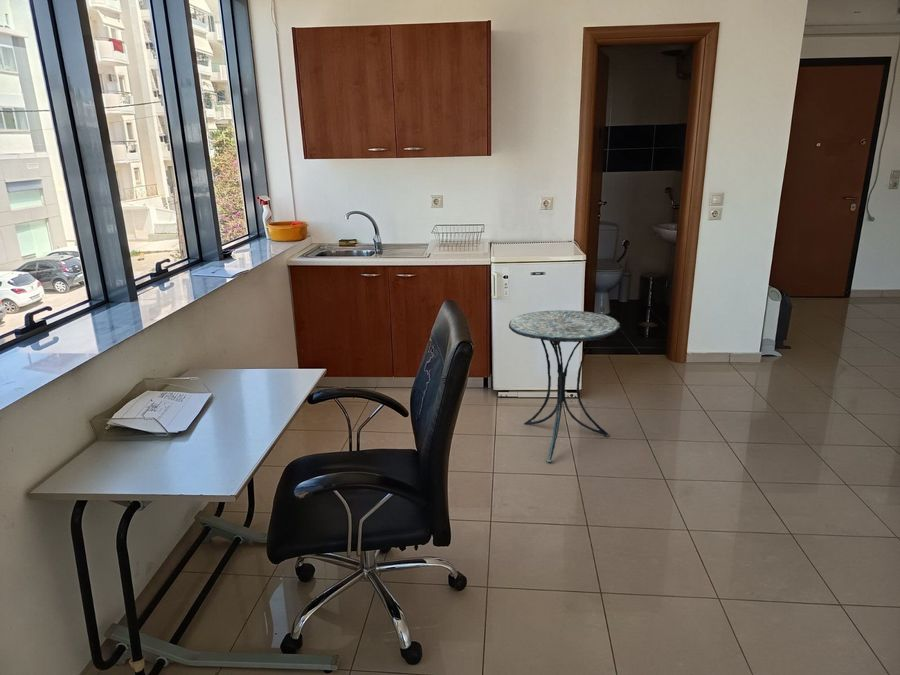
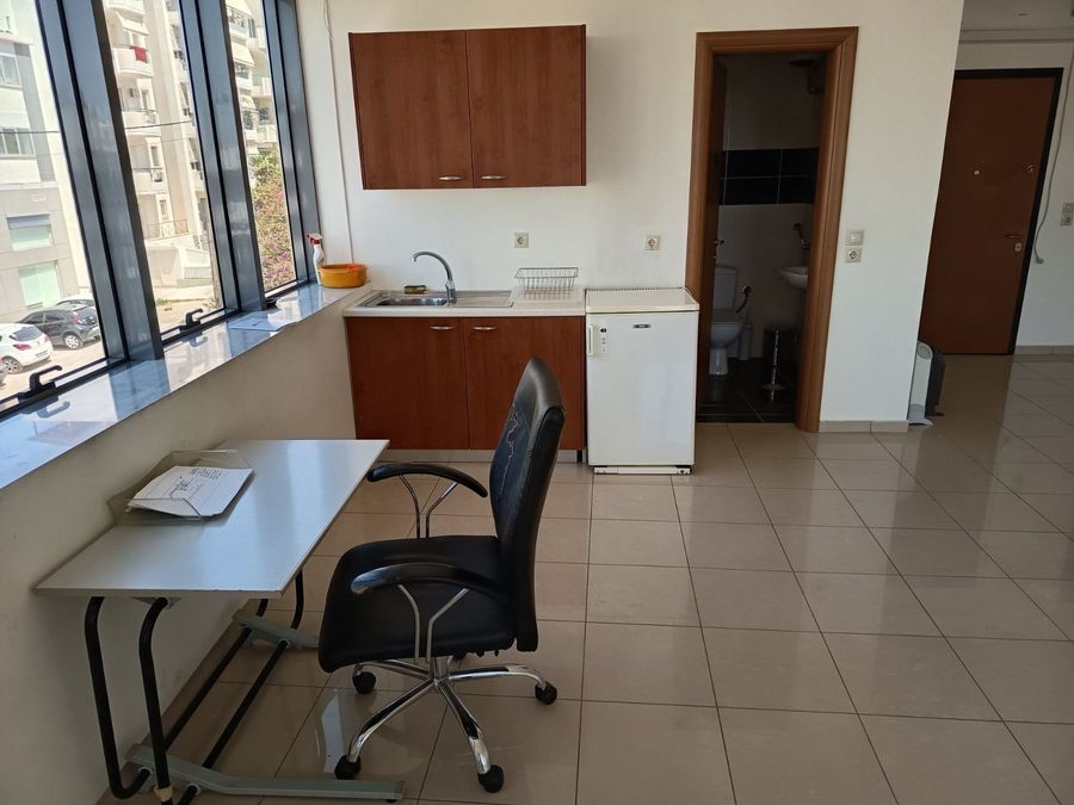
- side table [508,309,621,463]
